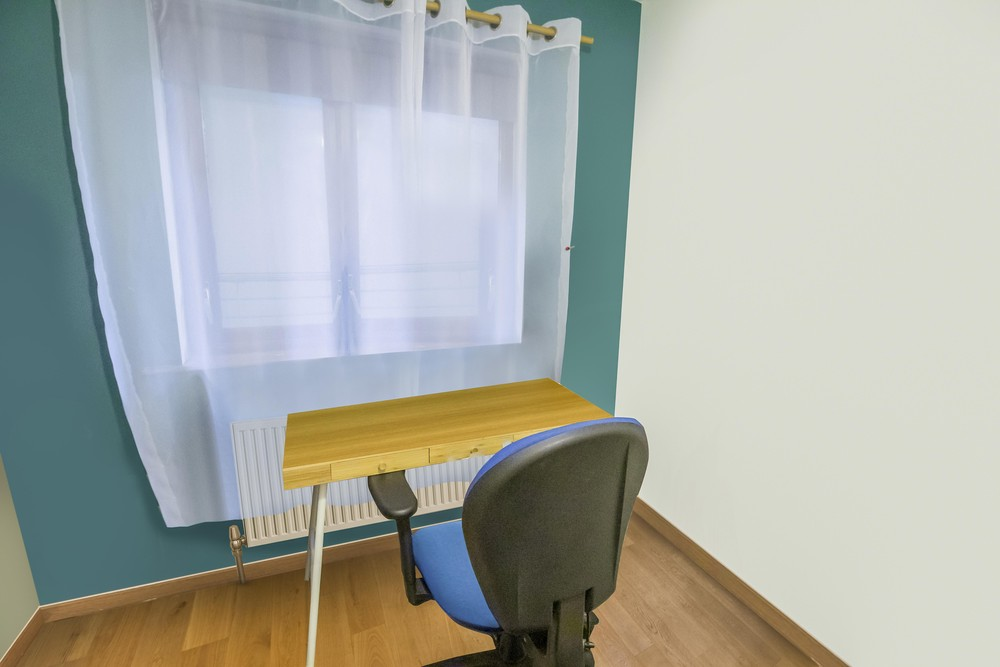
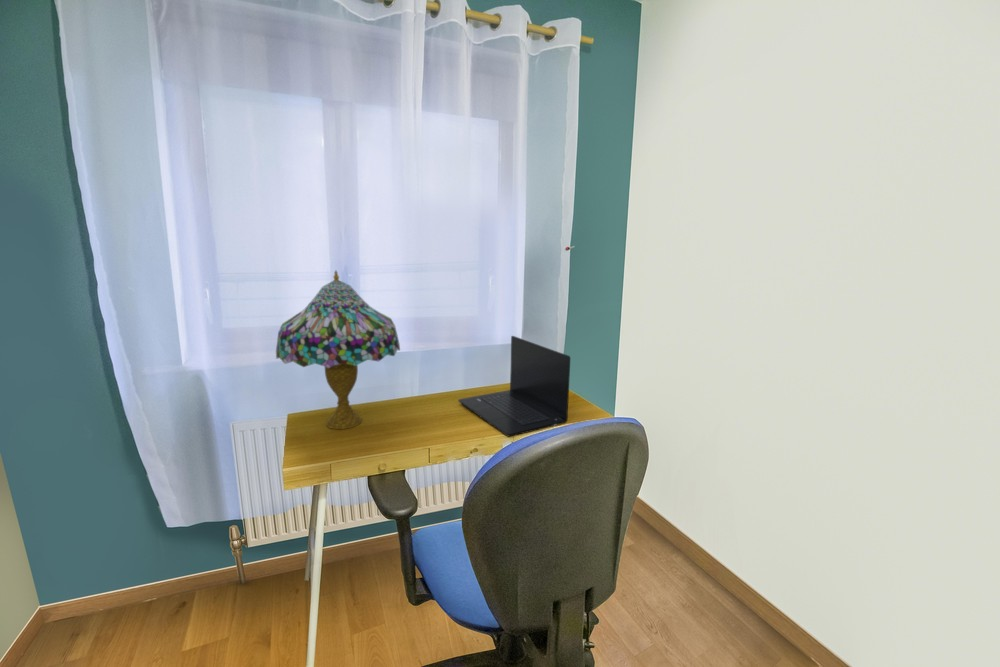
+ laptop [457,335,571,438]
+ table lamp [275,269,401,430]
